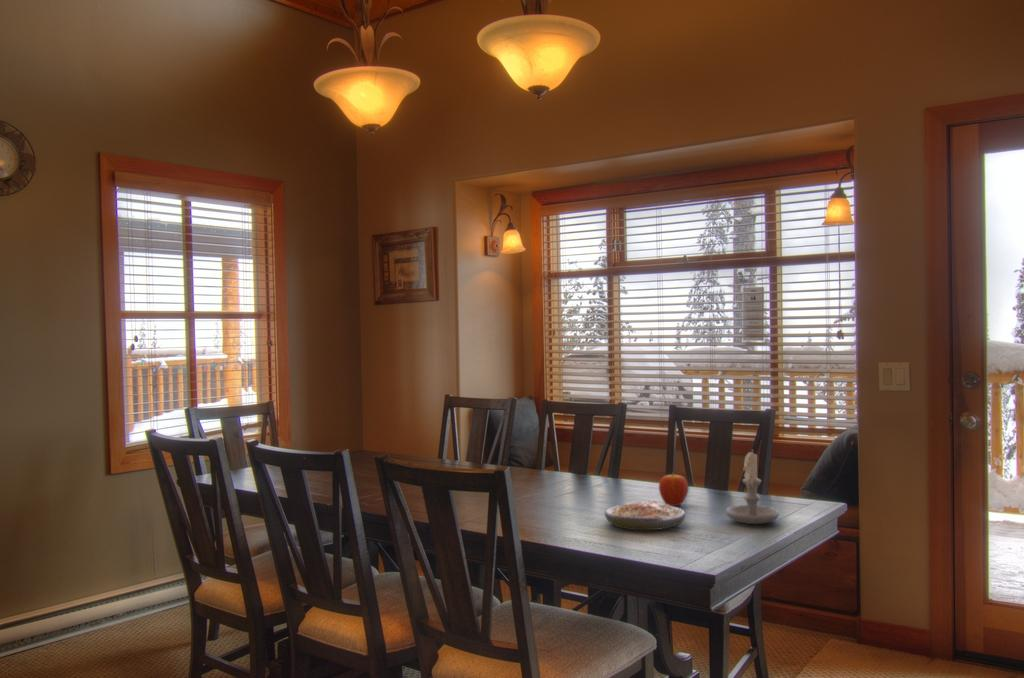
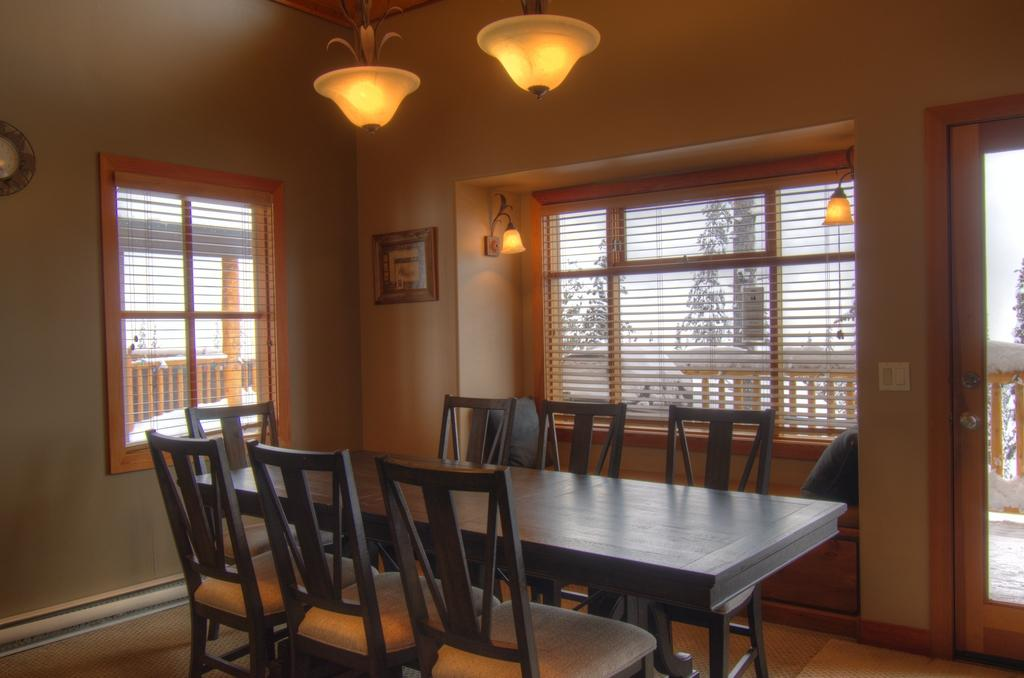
- fruit [658,471,689,507]
- candle [725,449,780,525]
- soup [604,499,686,531]
